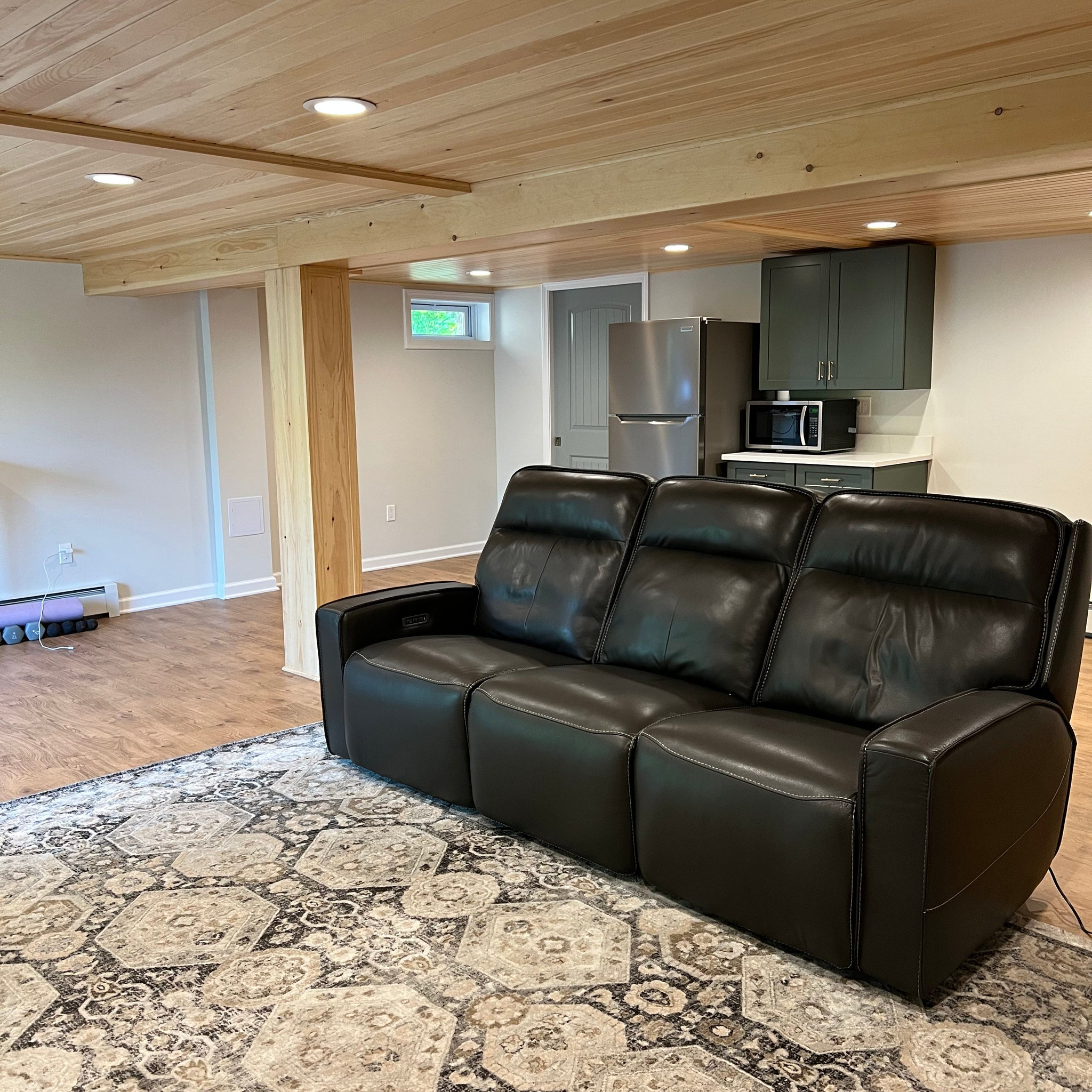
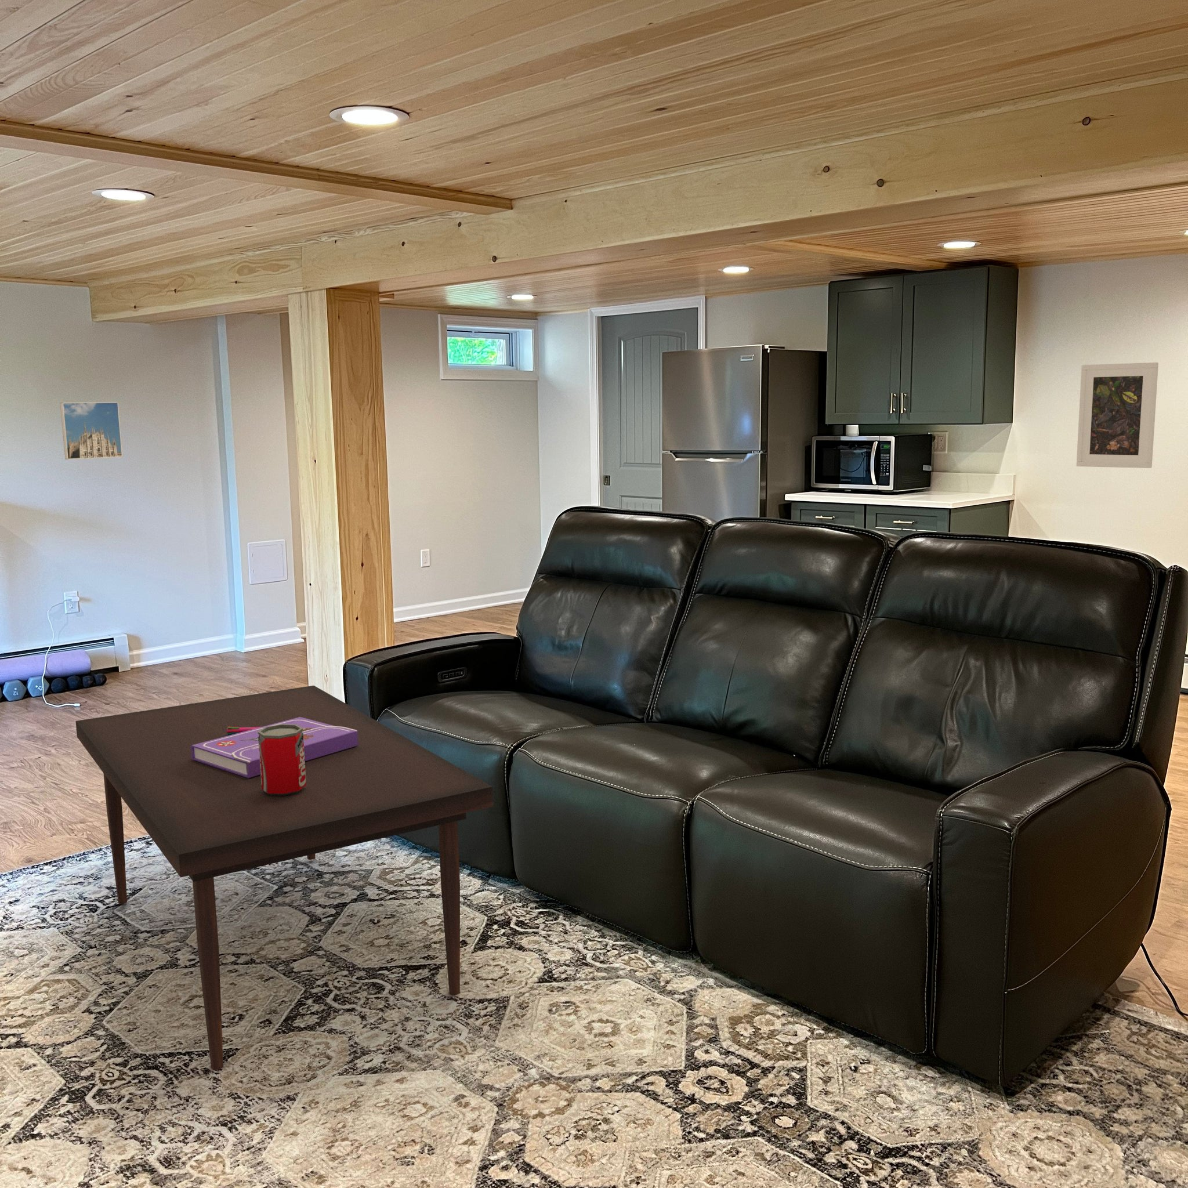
+ coffee table [75,685,494,1071]
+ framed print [1076,362,1159,469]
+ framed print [60,401,123,460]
